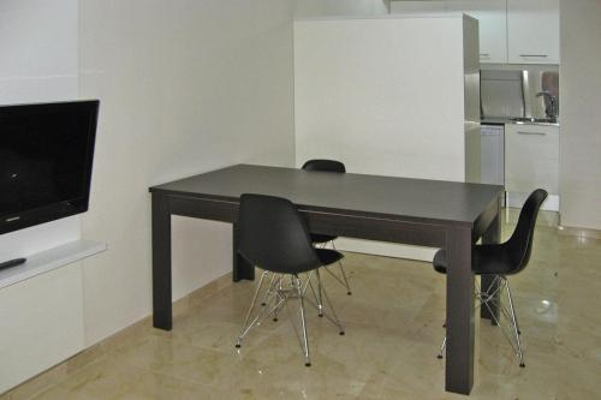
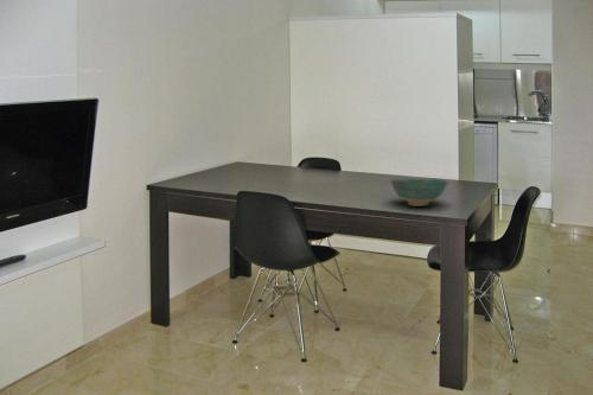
+ bowl [389,178,449,208]
